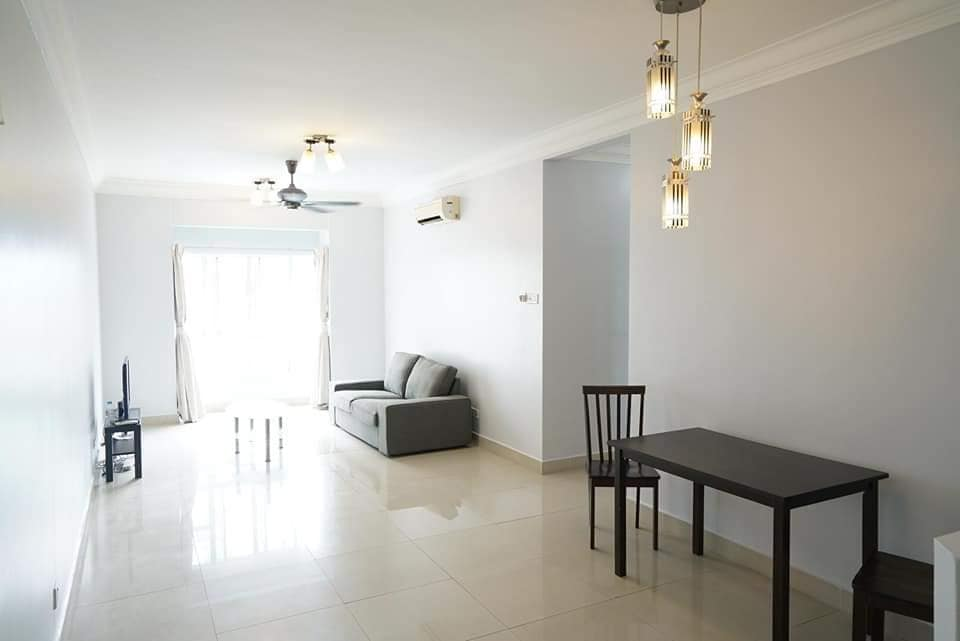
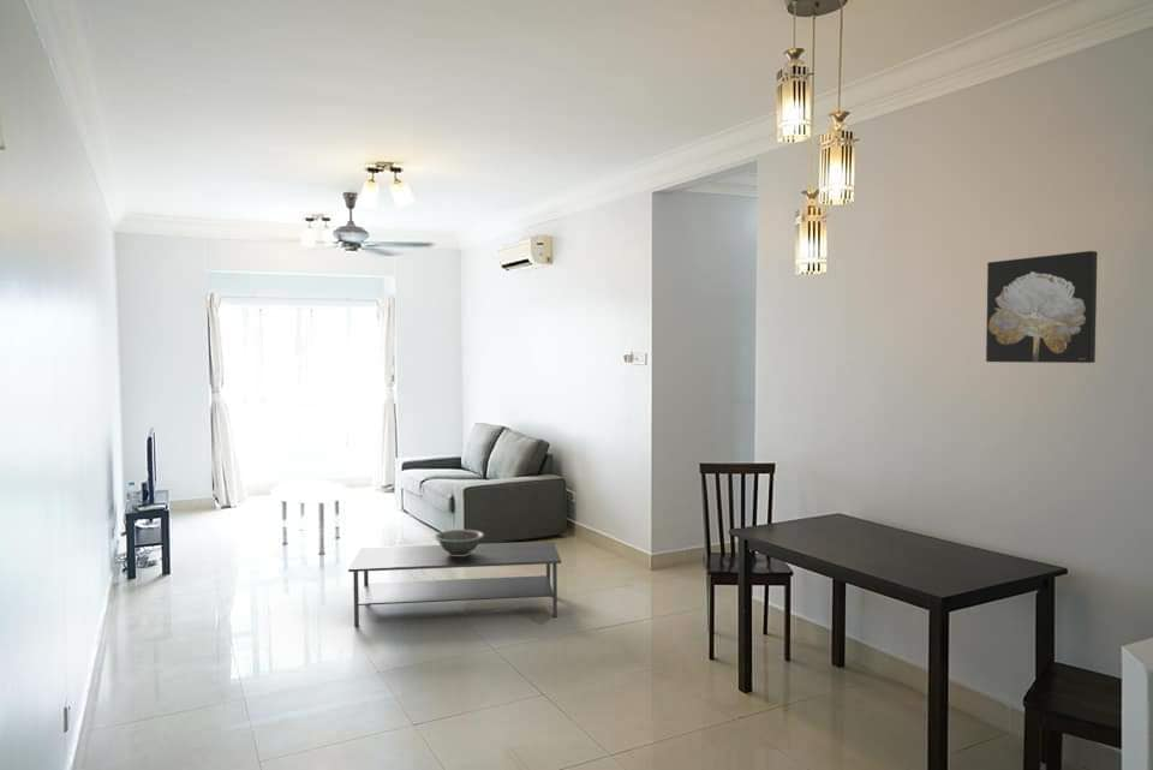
+ coffee table [347,541,562,627]
+ wall art [985,250,1099,364]
+ decorative bowl [432,529,485,556]
